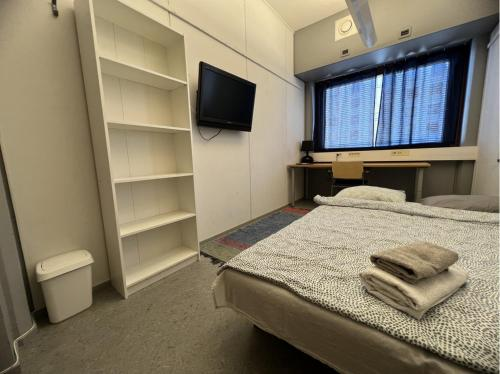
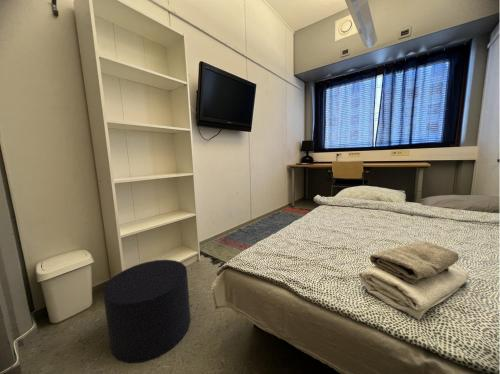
+ stool [102,259,192,365]
